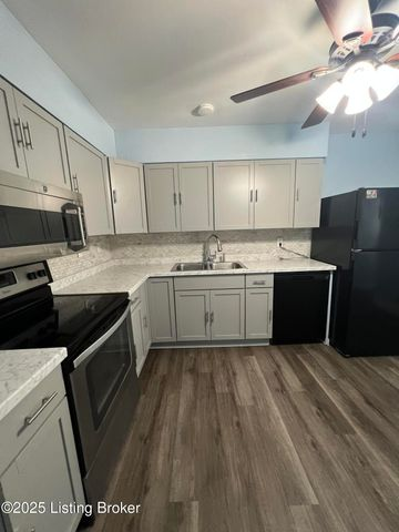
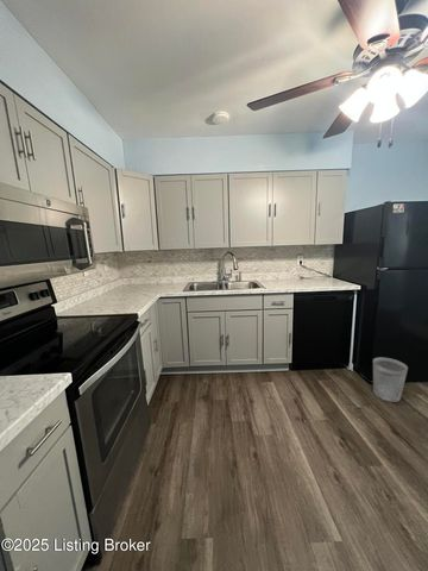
+ wastebasket [372,356,409,403]
